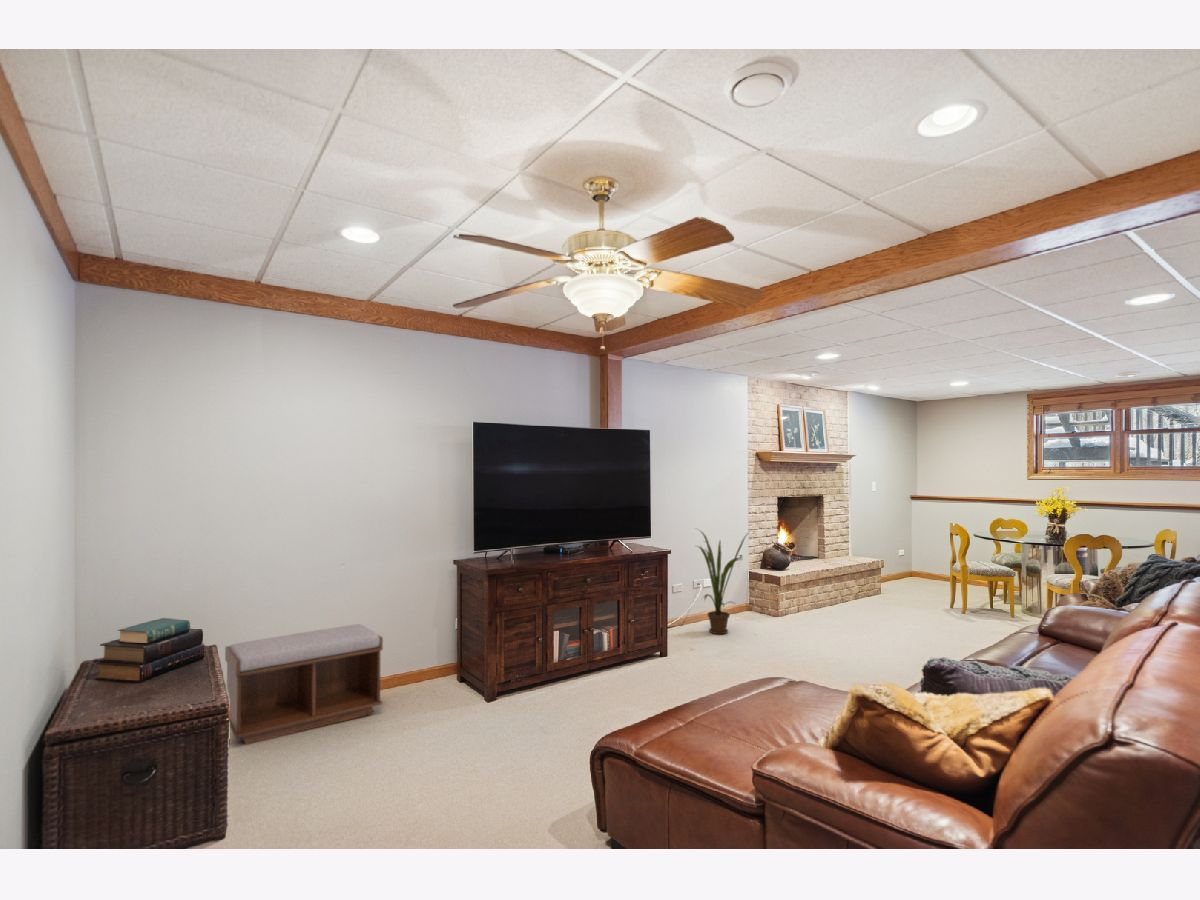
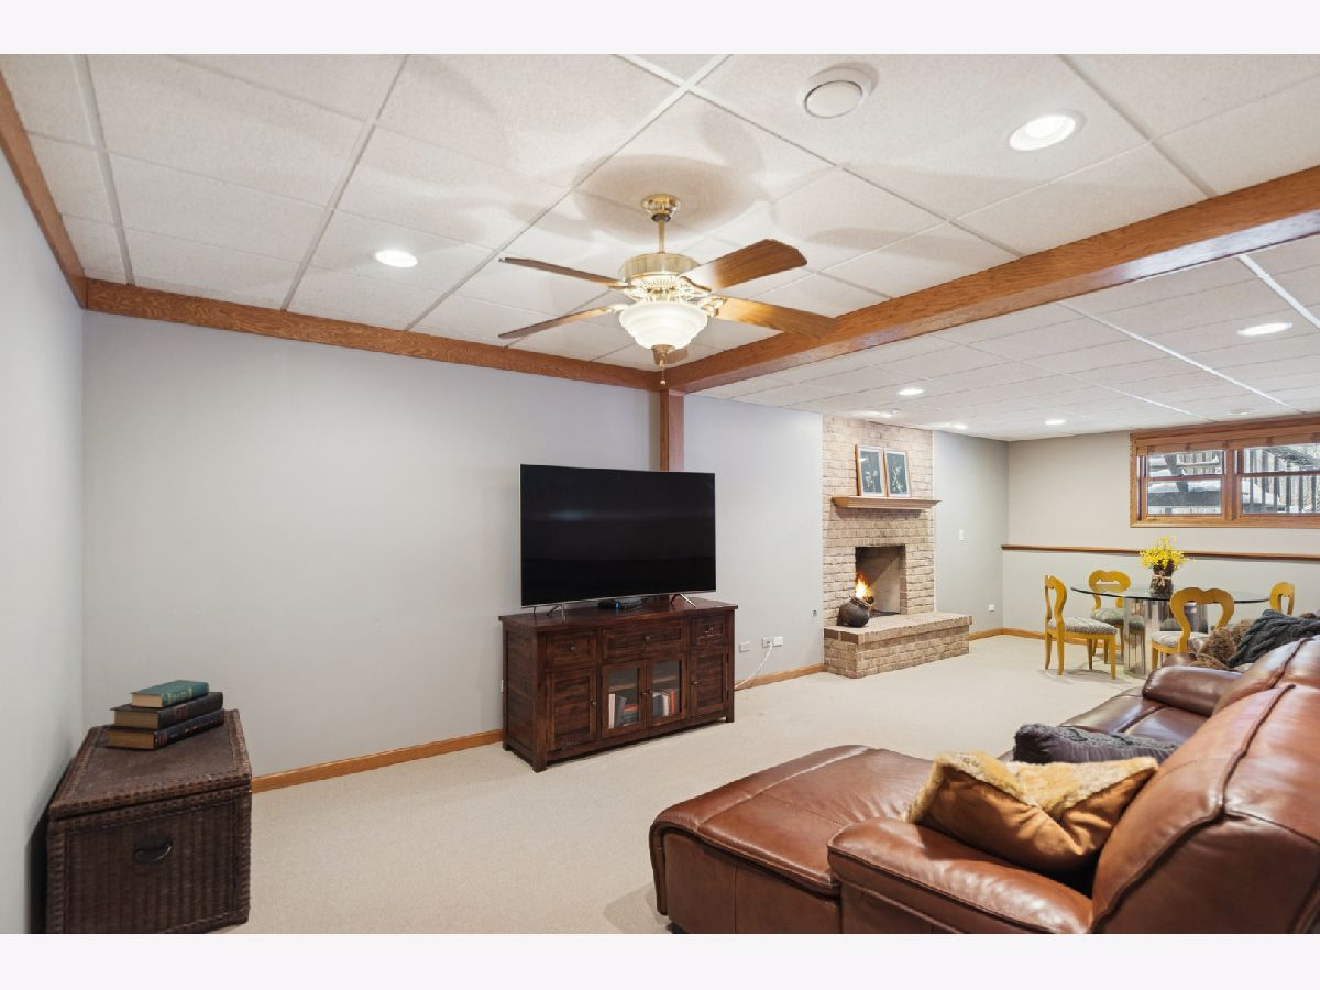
- house plant [695,528,750,635]
- bench [224,623,384,745]
